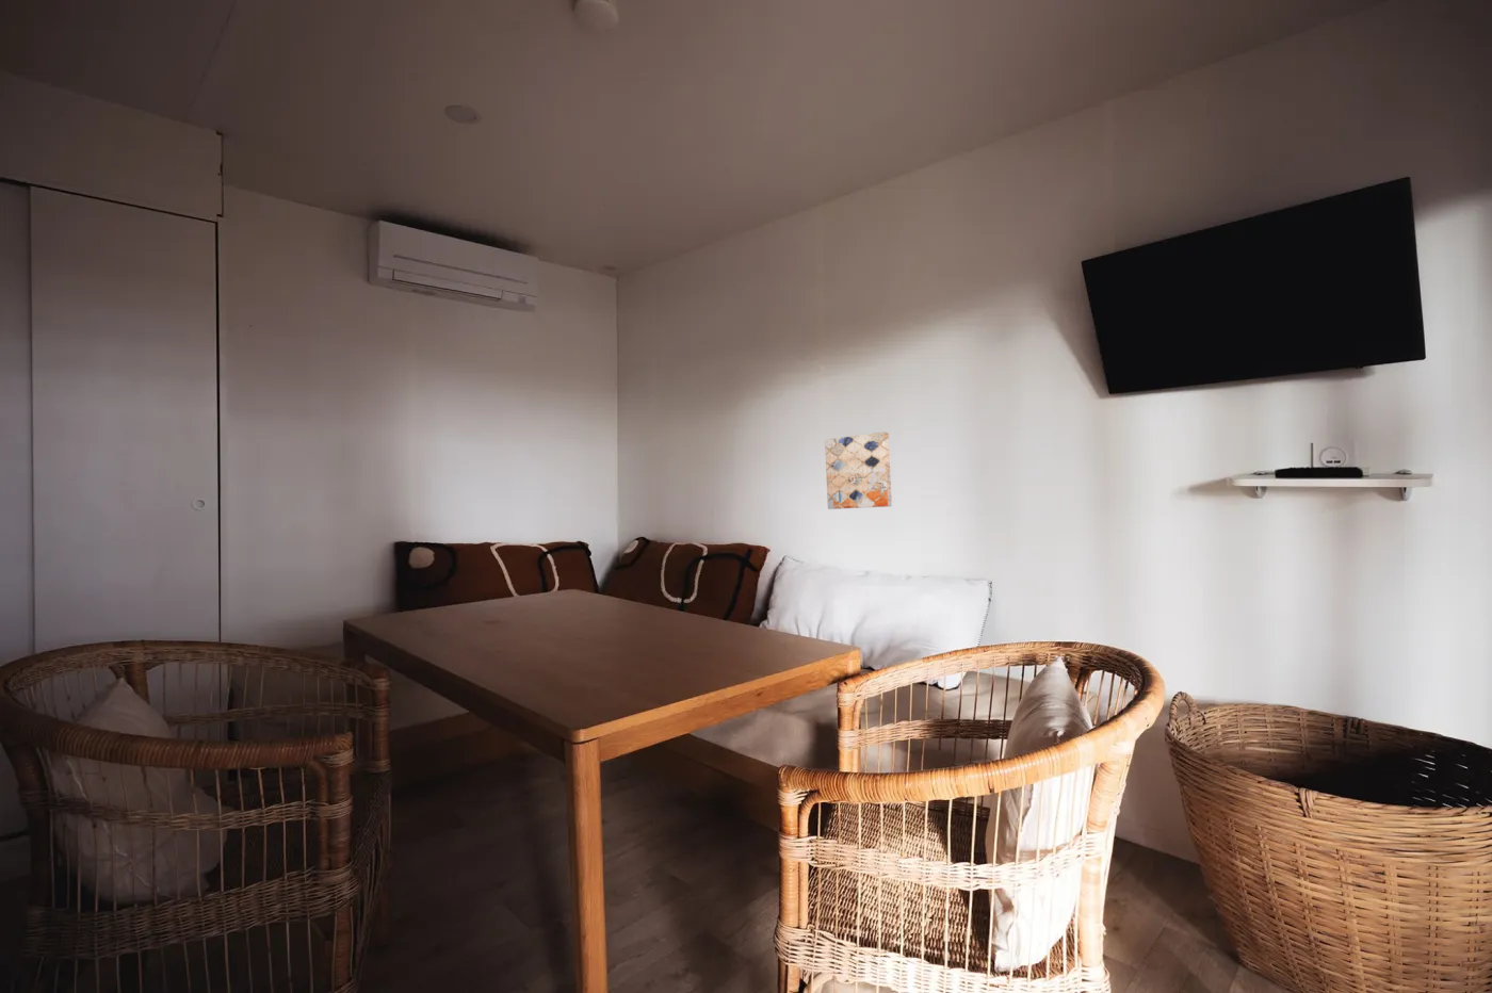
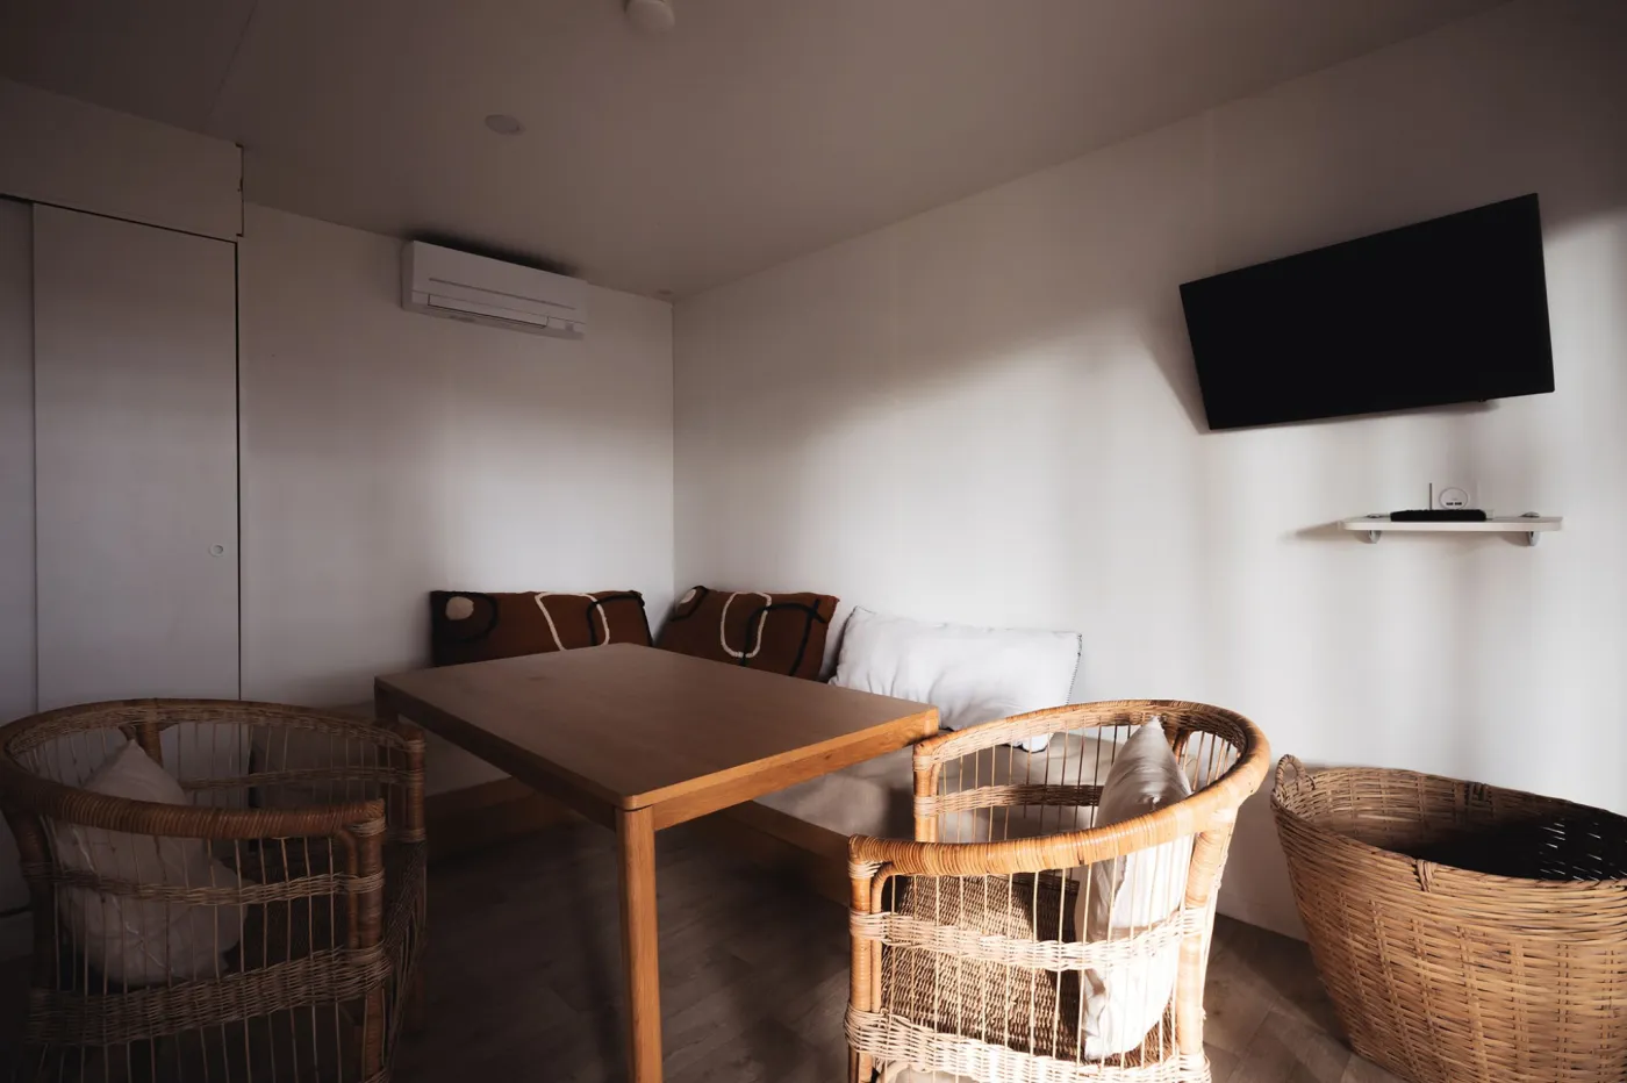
- wall art [824,430,893,510]
